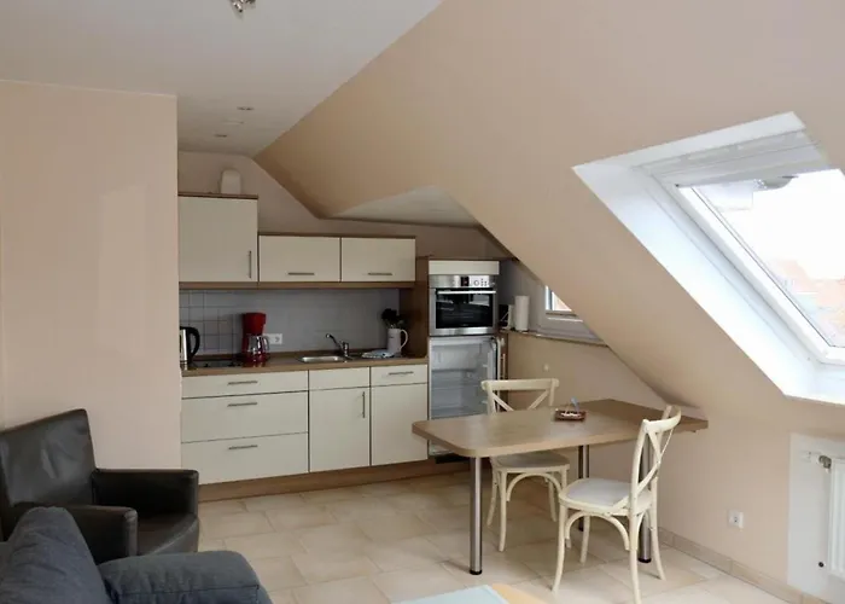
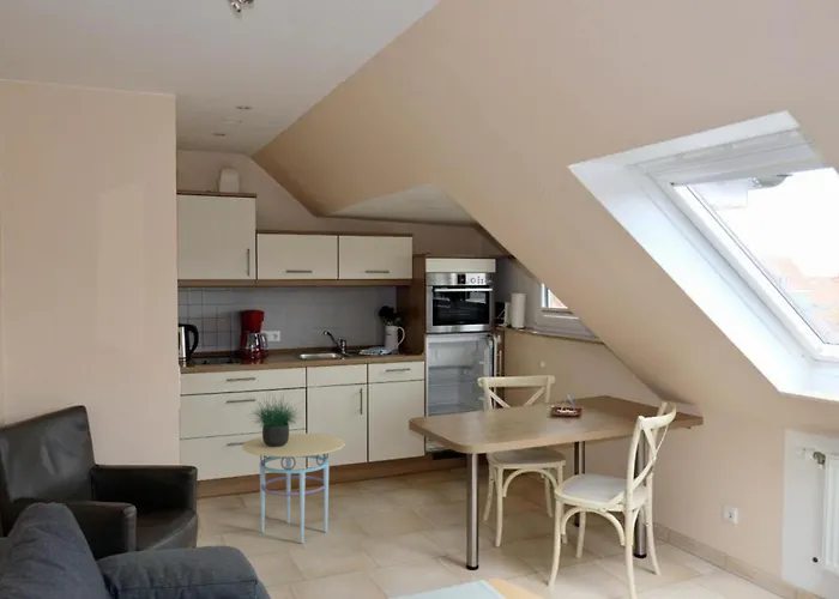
+ potted plant [247,386,303,447]
+ side table [241,432,346,544]
